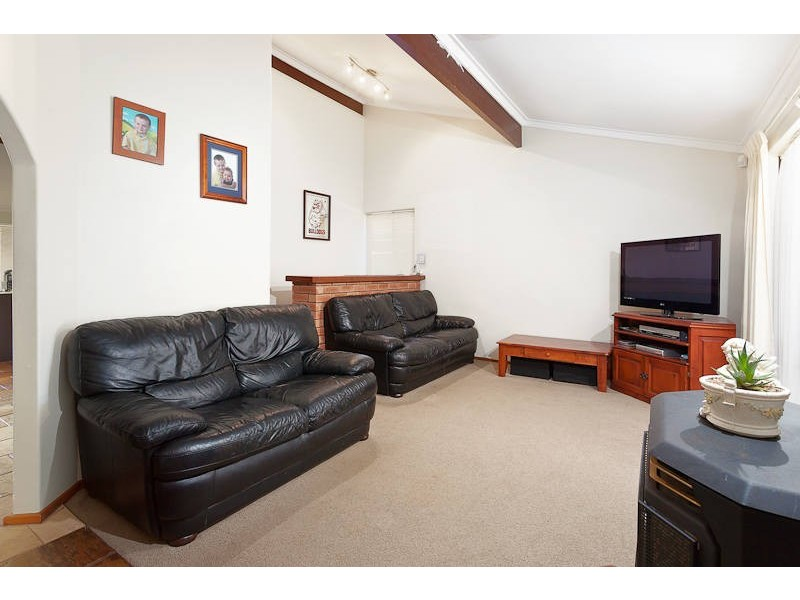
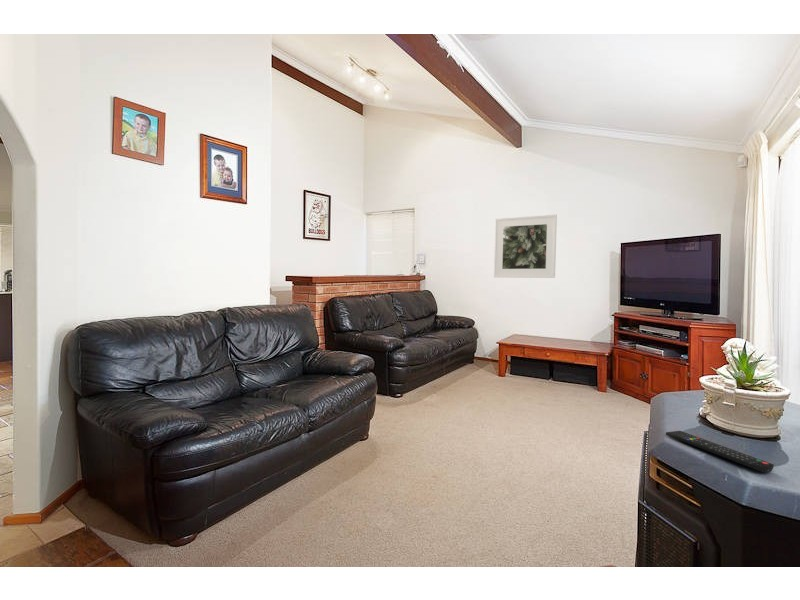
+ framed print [493,214,558,279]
+ remote control [665,430,775,474]
